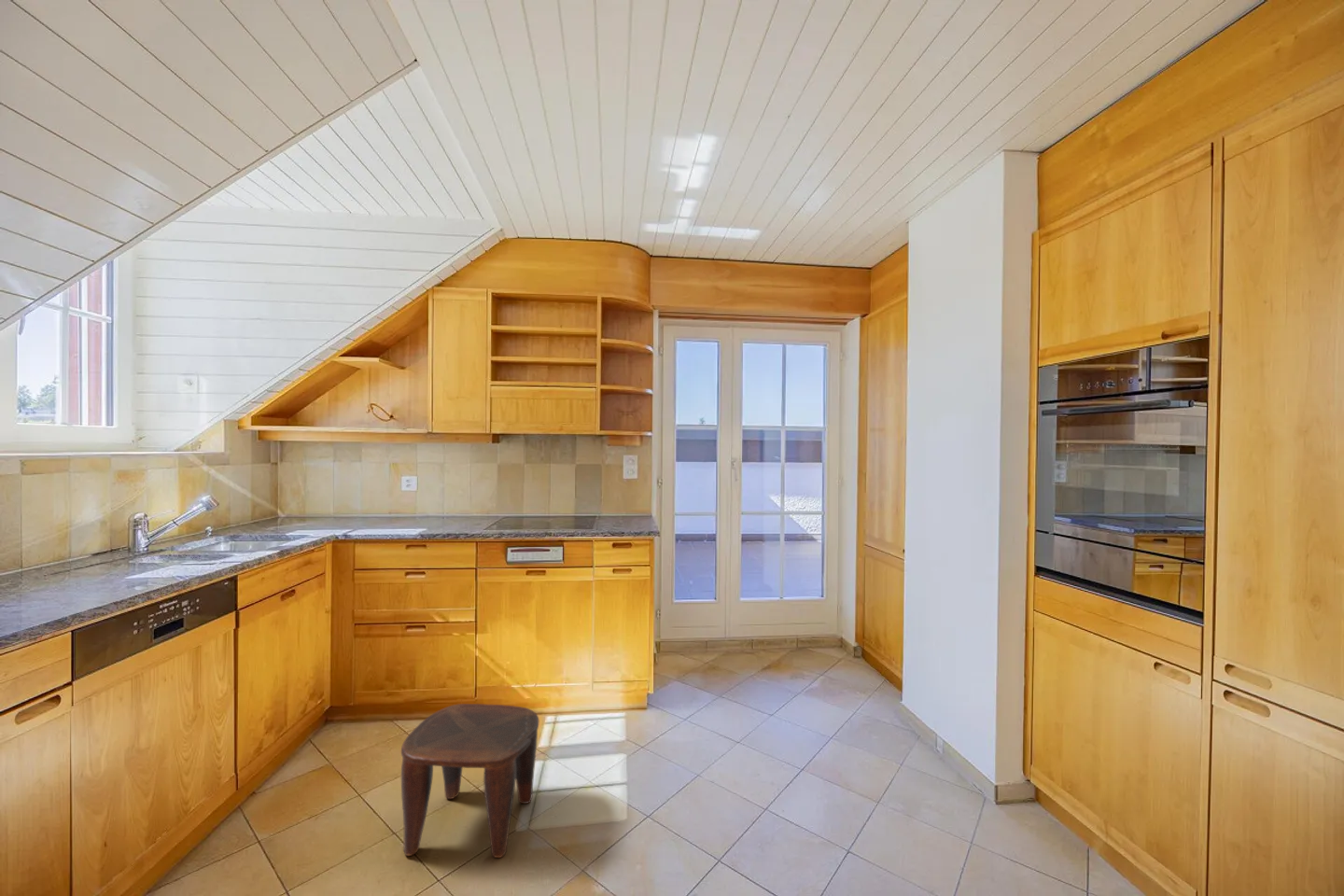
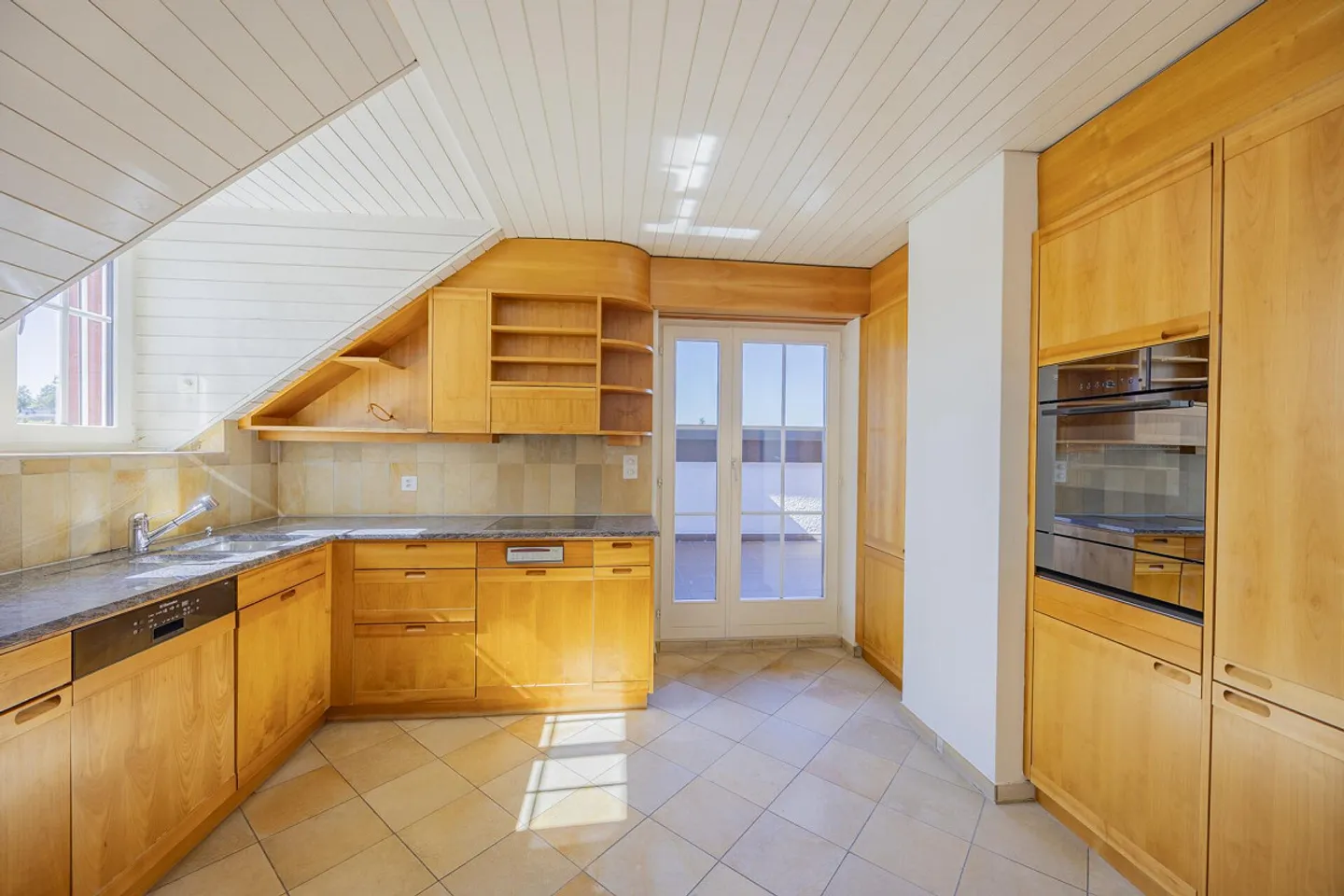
- stool [400,703,539,859]
